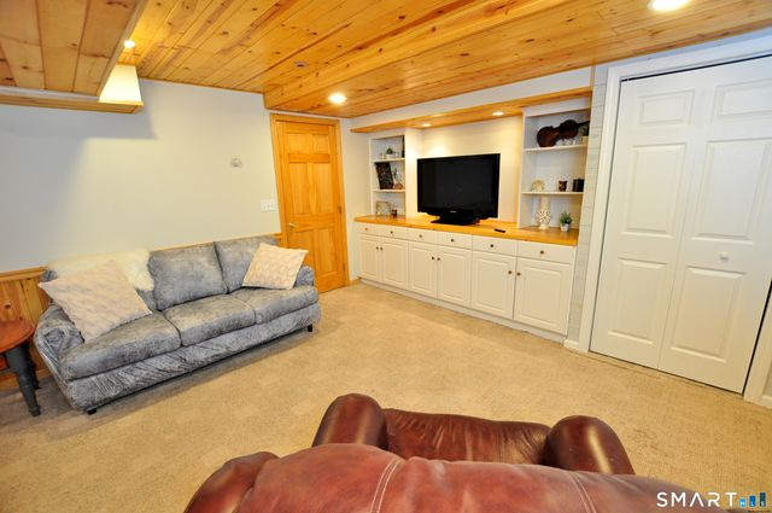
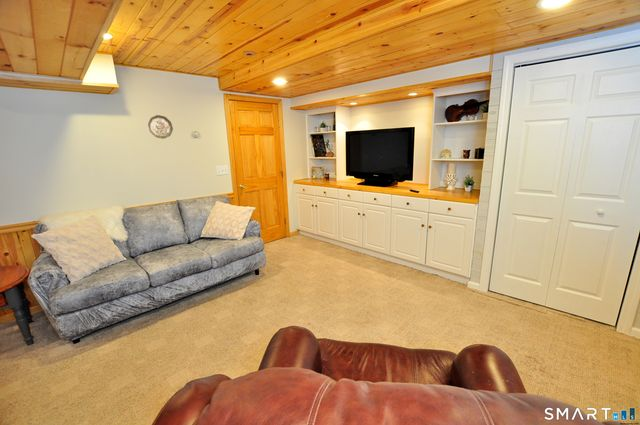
+ decorative plate [147,114,174,140]
